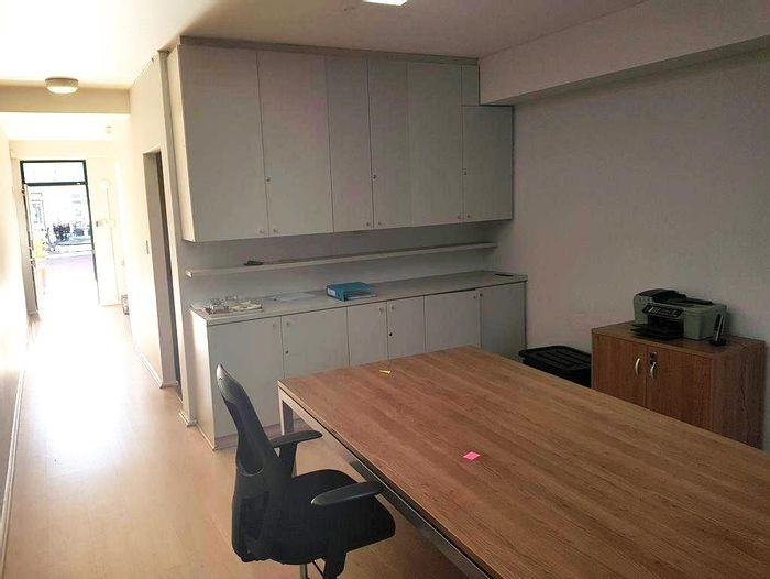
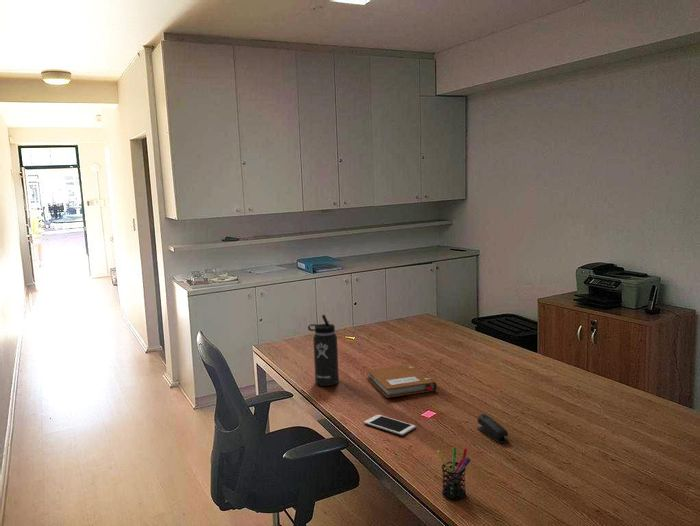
+ thermos bottle [307,313,340,387]
+ pen holder [436,447,471,501]
+ notebook [366,364,438,399]
+ stapler [476,413,510,444]
+ cell phone [363,414,416,436]
